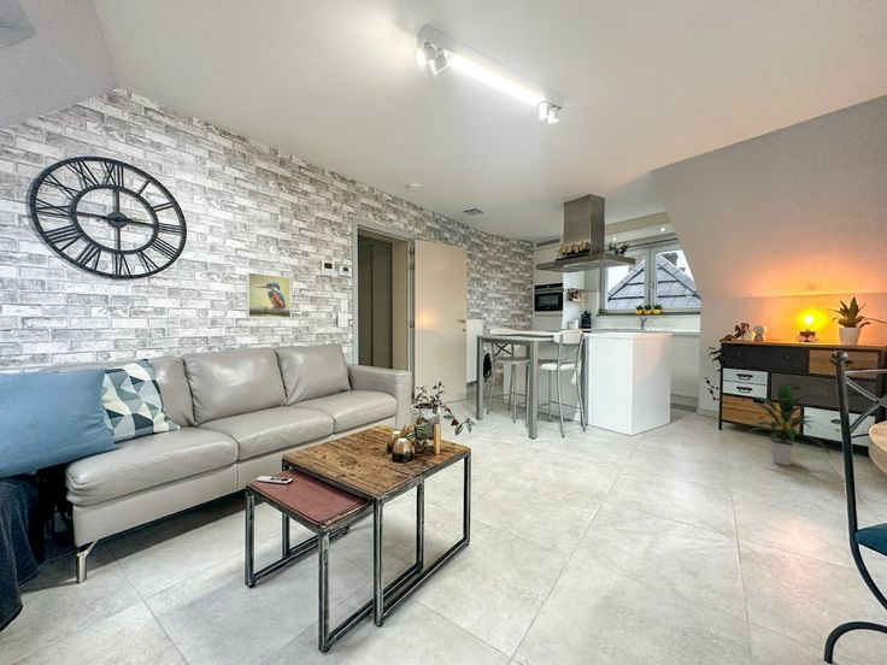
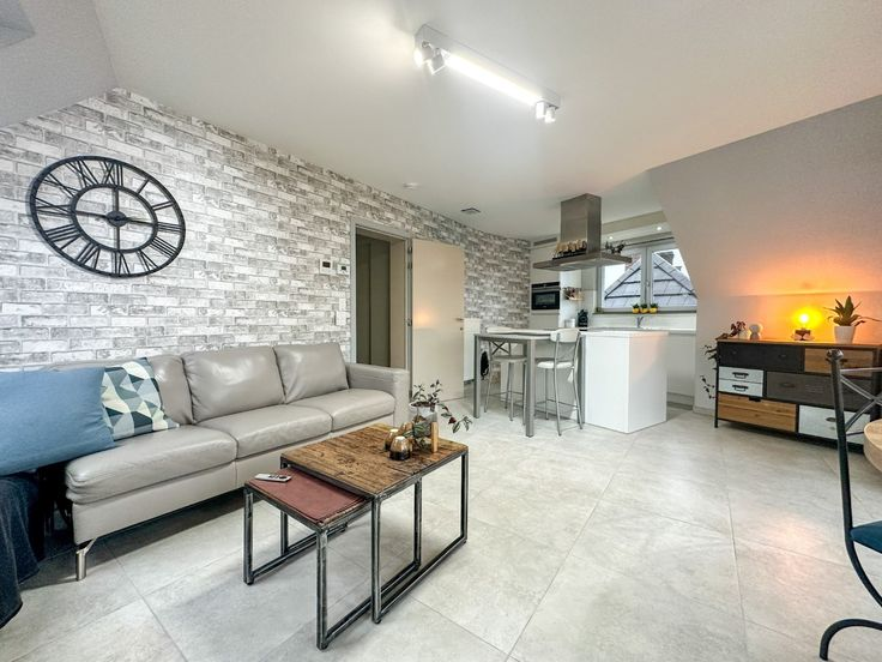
- indoor plant [748,383,832,466]
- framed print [245,271,292,319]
